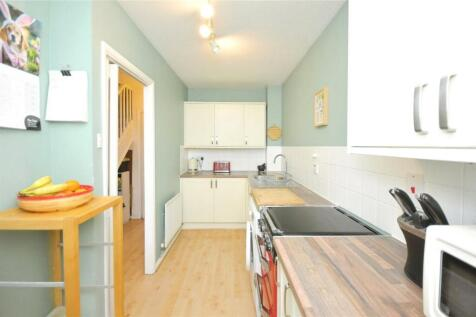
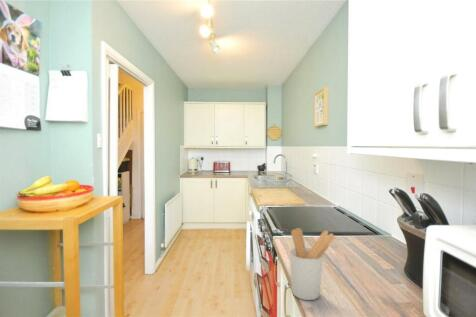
+ utensil holder [288,227,337,301]
